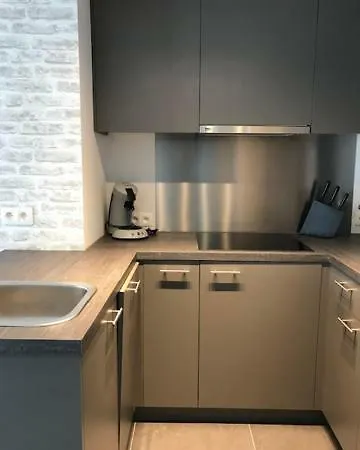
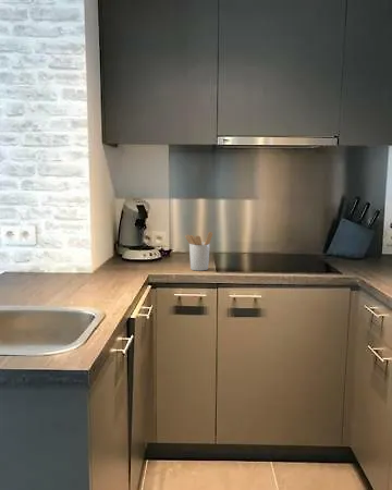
+ utensil holder [184,231,213,272]
